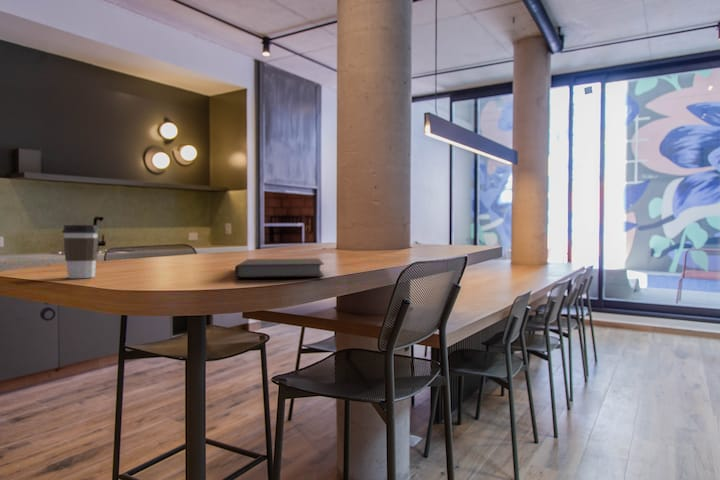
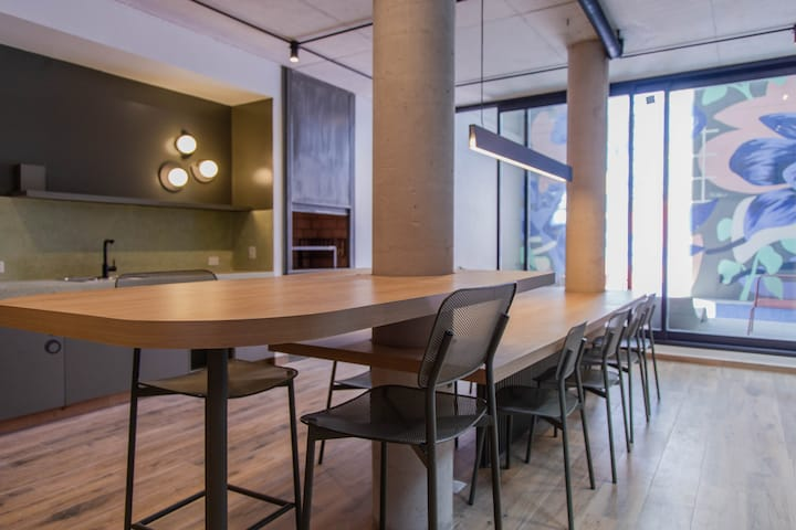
- coffee cup [61,224,100,279]
- notebook [234,257,325,279]
